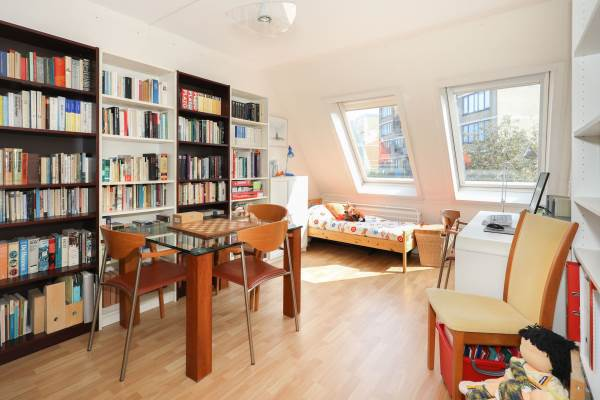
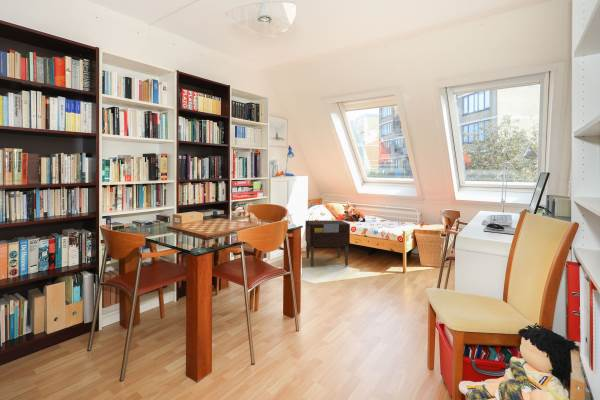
+ nightstand [304,219,351,267]
